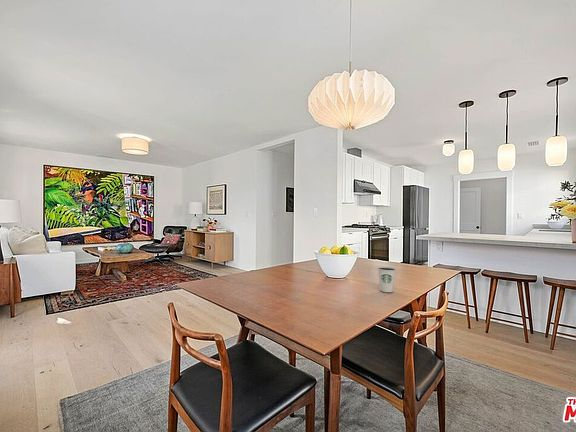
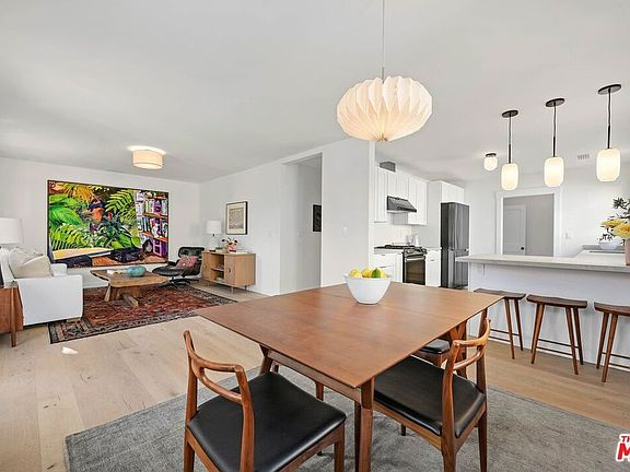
- dixie cup [377,266,397,293]
